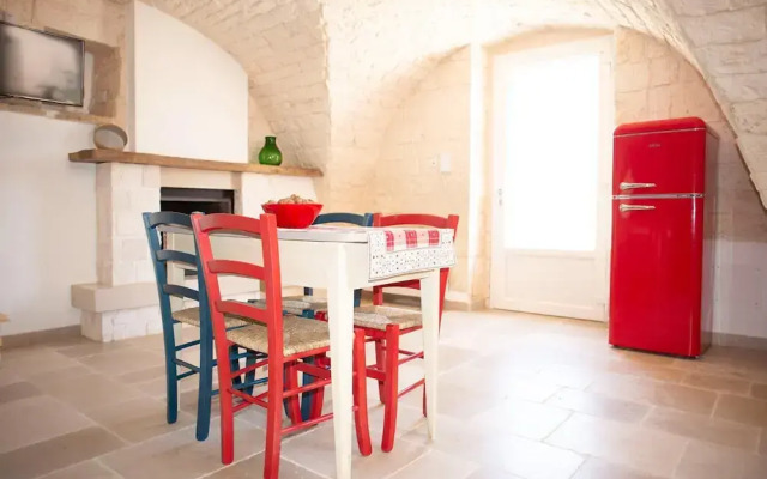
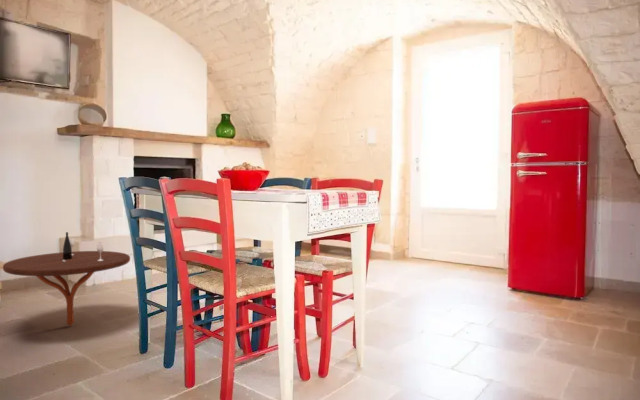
+ side table [2,231,131,327]
